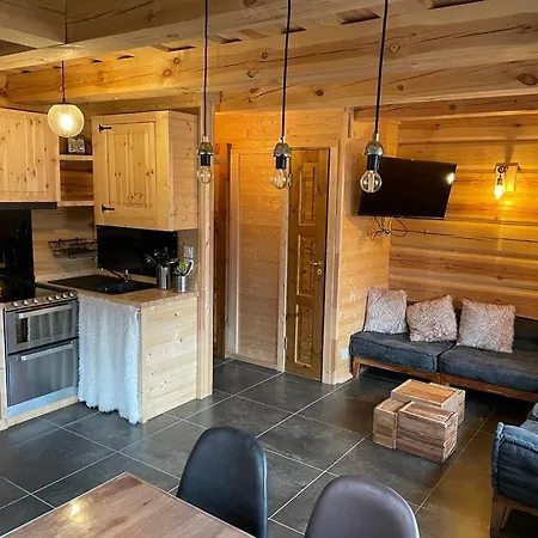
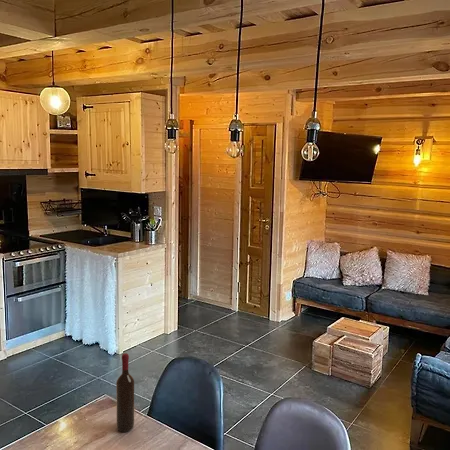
+ wine bottle [115,352,135,433]
